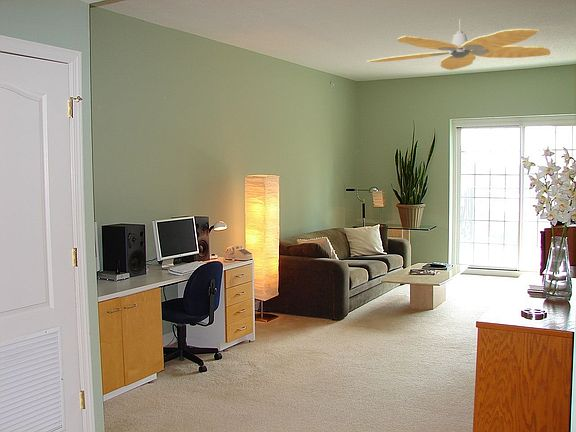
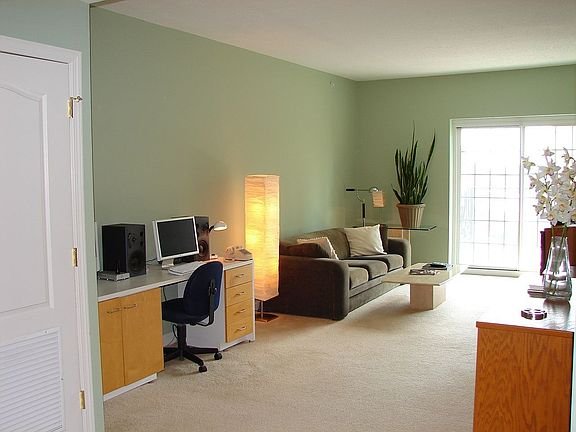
- ceiling fan [366,18,551,71]
